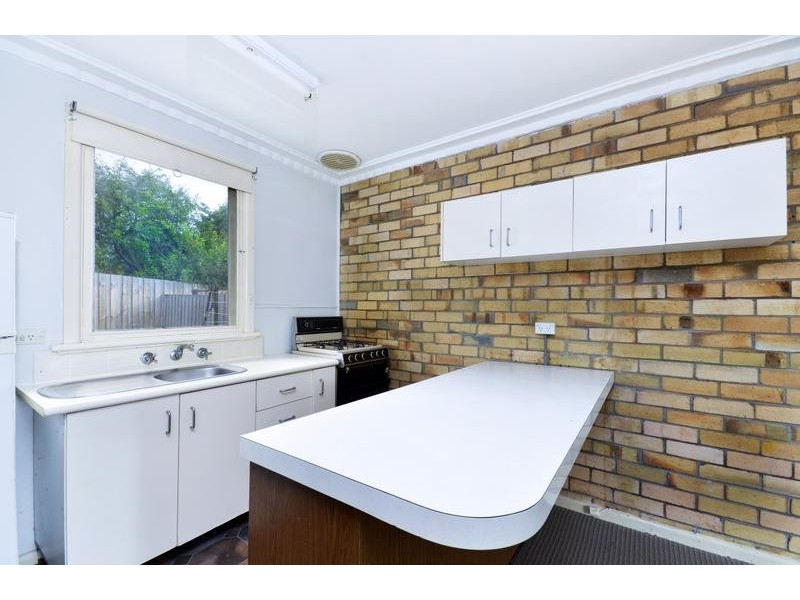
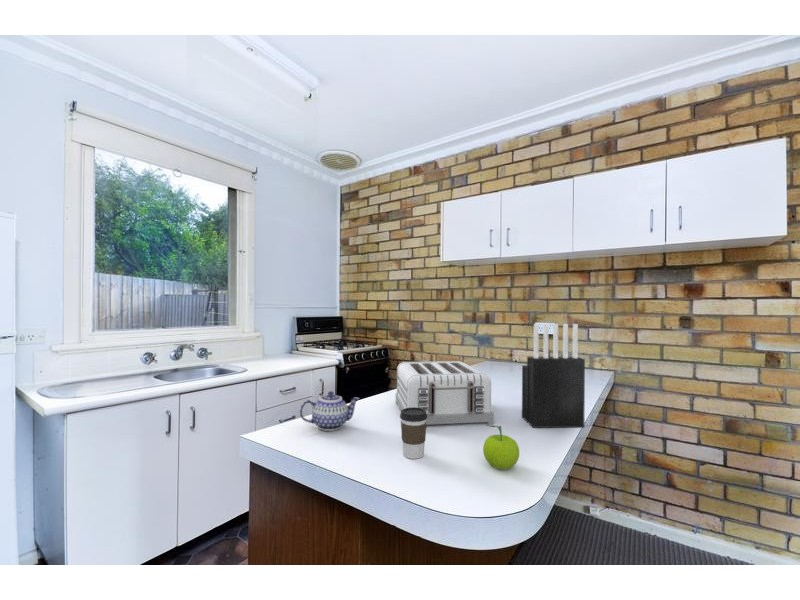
+ fruit [482,424,520,471]
+ coffee cup [399,407,427,460]
+ teapot [299,390,361,432]
+ knife block [521,323,586,429]
+ toaster [395,360,495,426]
